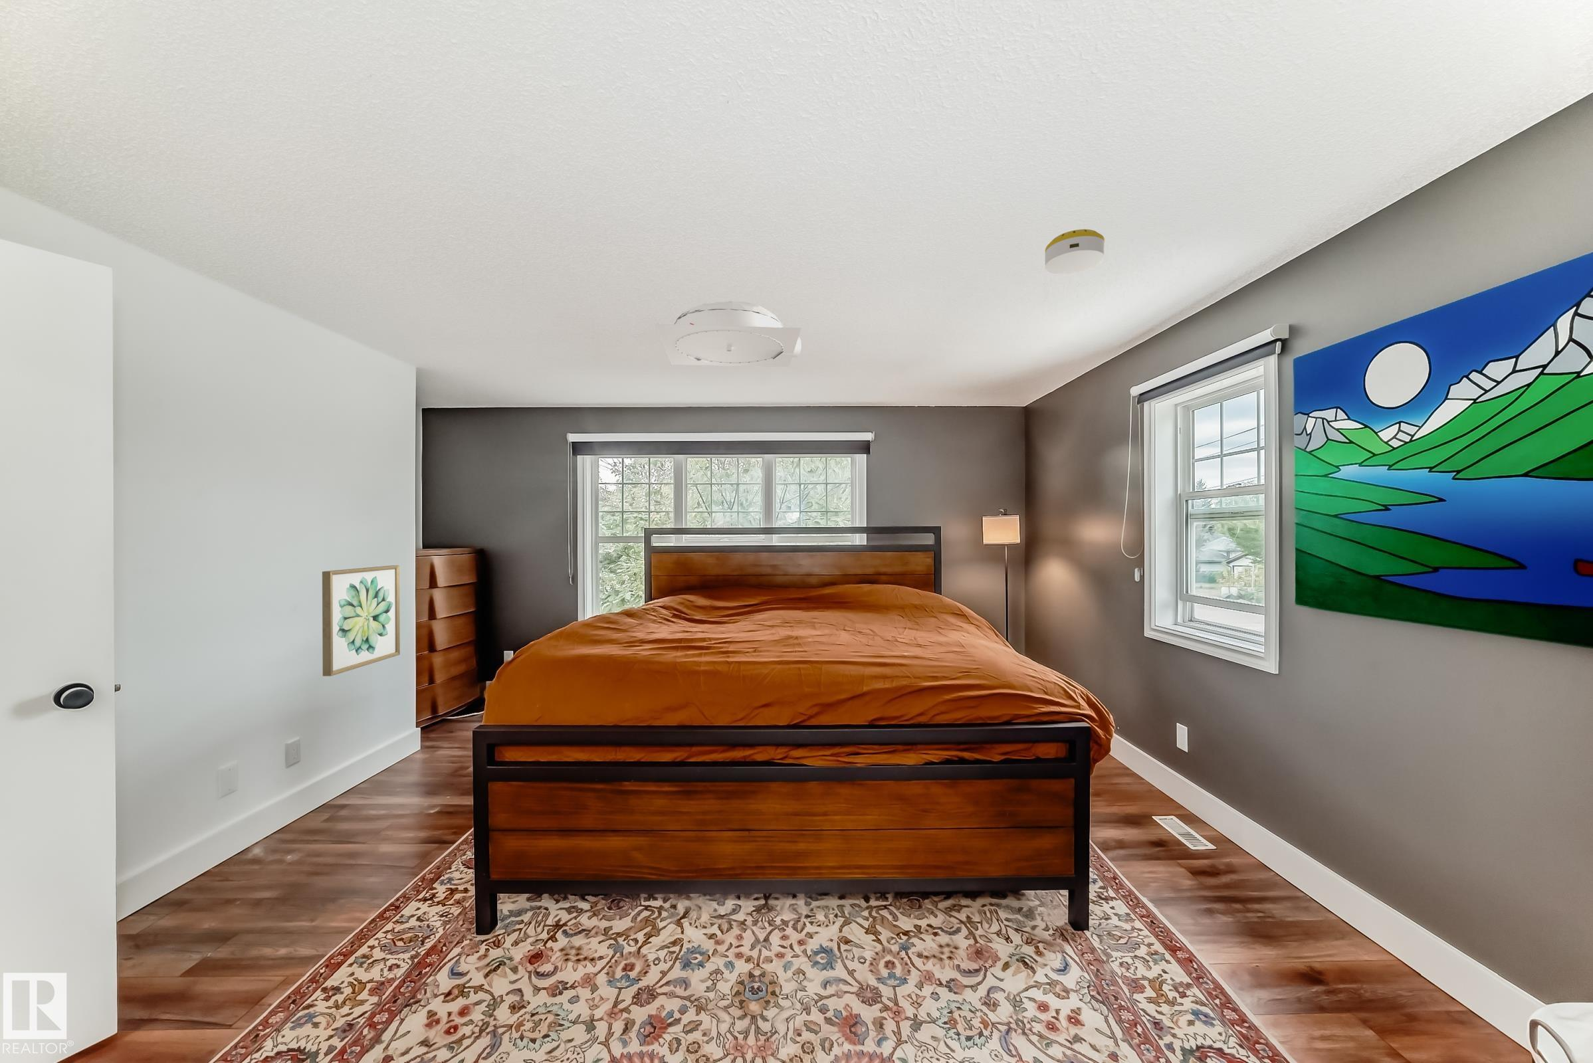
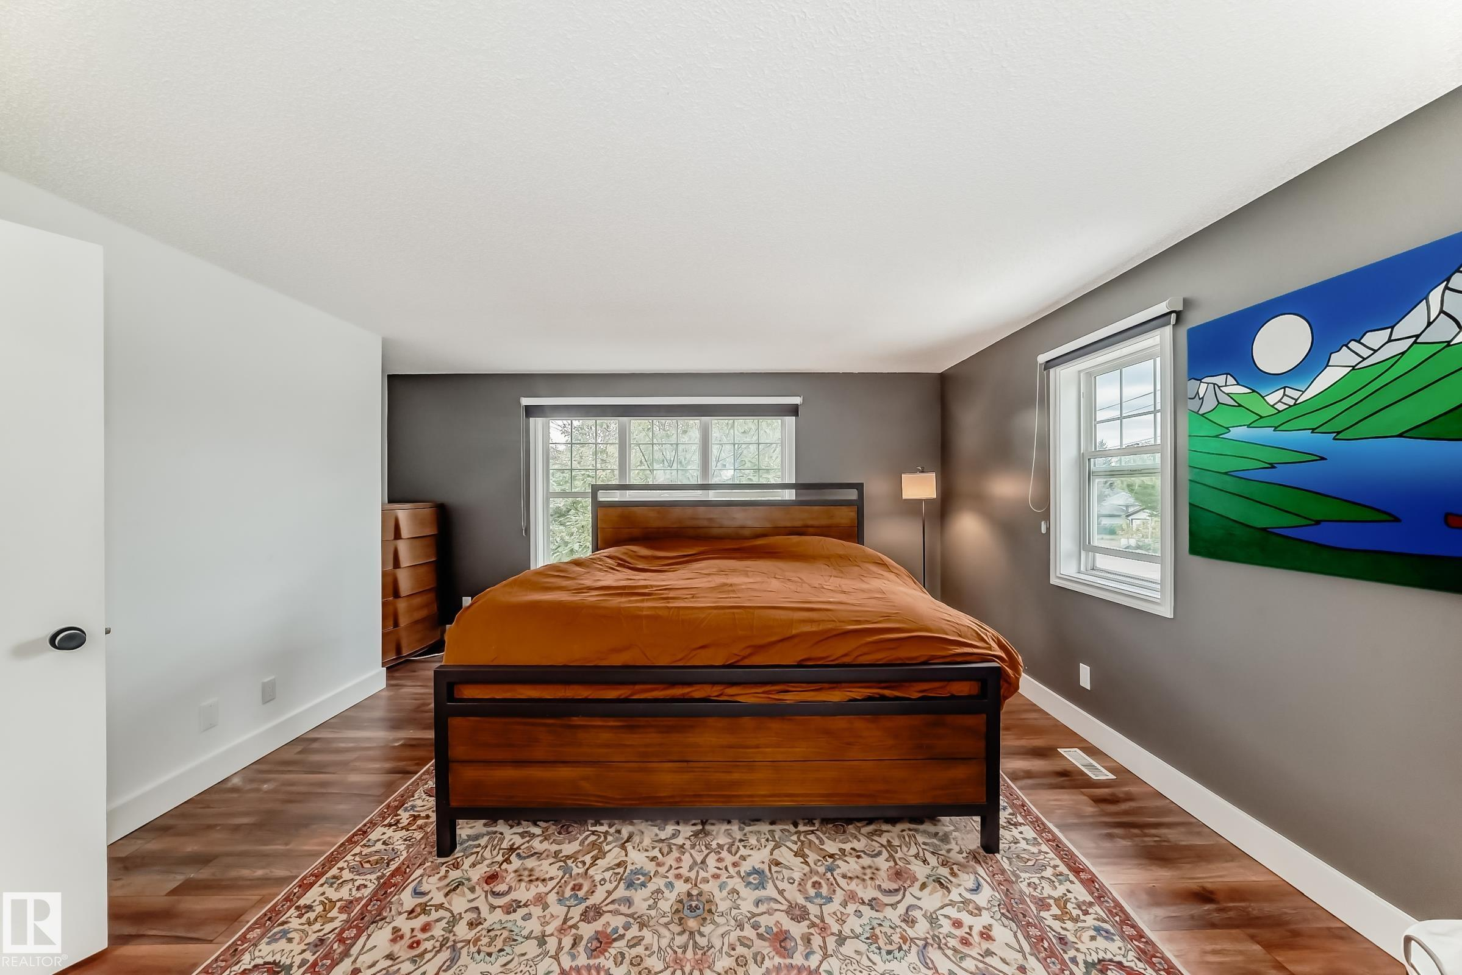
- smoke detector [1045,229,1105,275]
- wall art [321,565,401,677]
- ceiling light [654,300,802,368]
